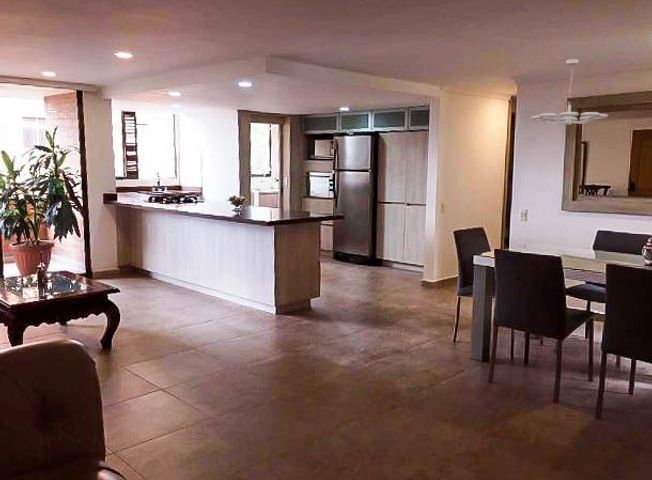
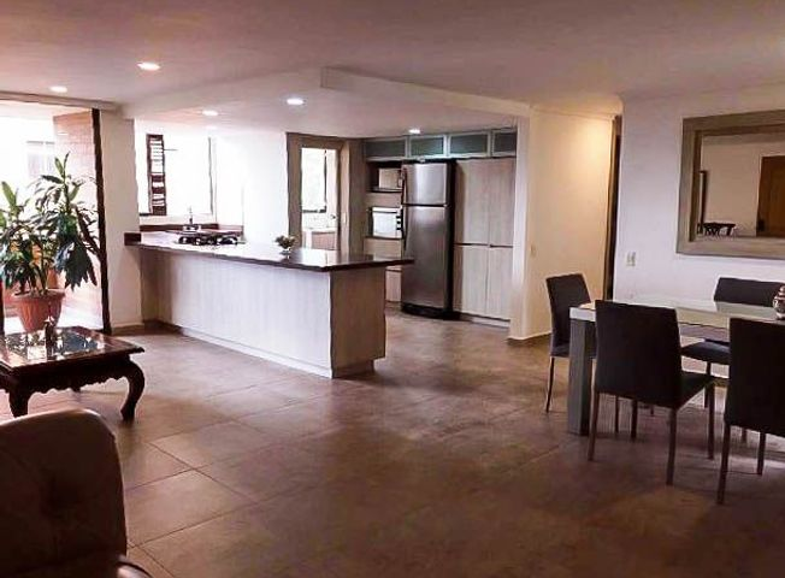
- chandelier [530,58,609,126]
